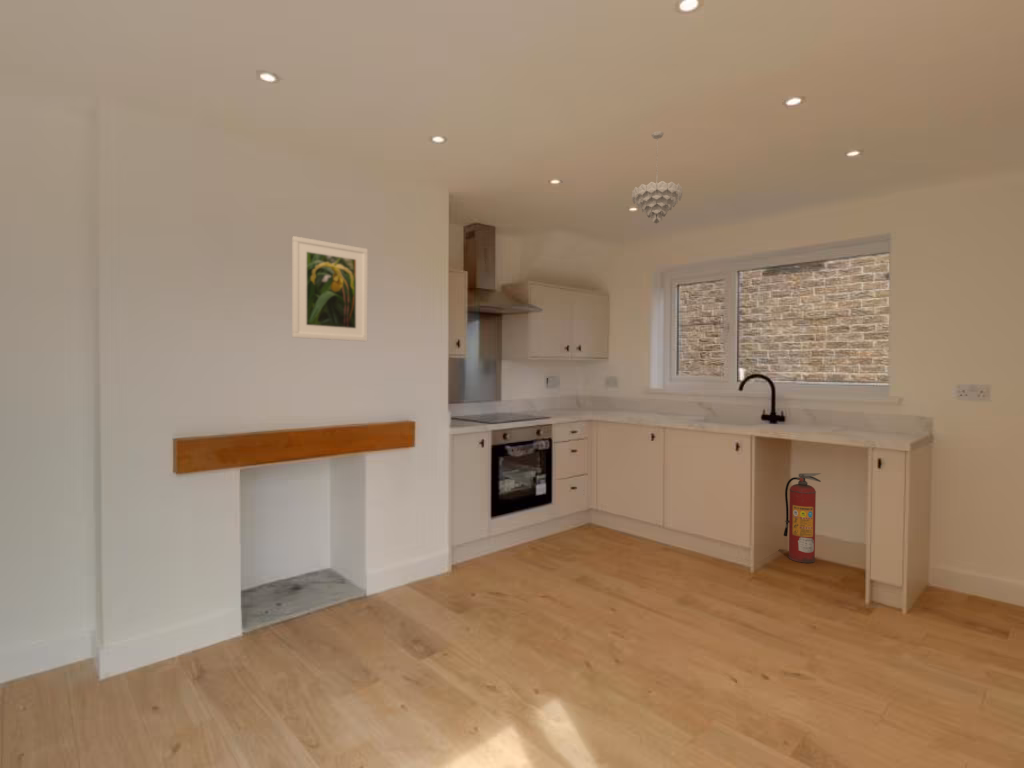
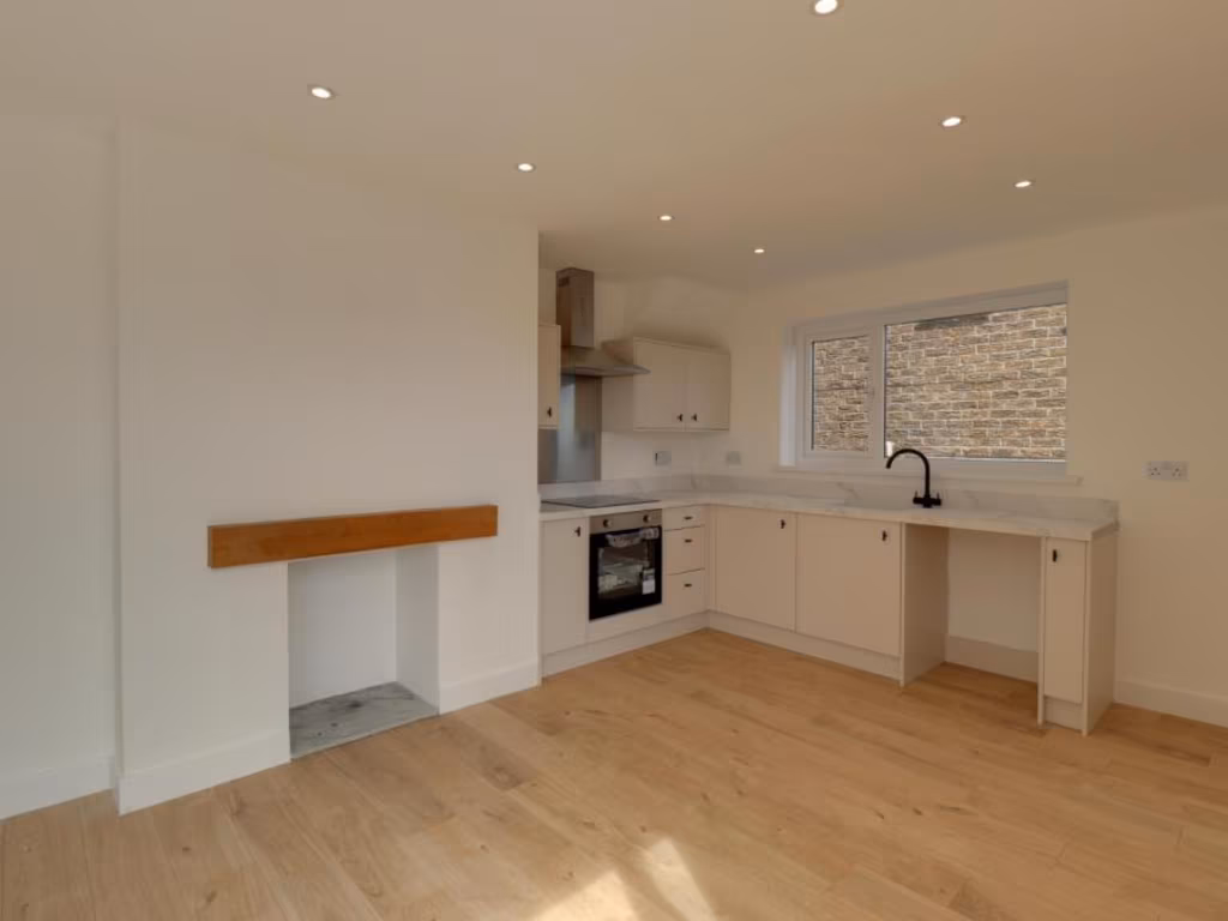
- pendant light [631,130,684,225]
- fire extinguisher [783,472,822,564]
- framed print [291,235,369,342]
